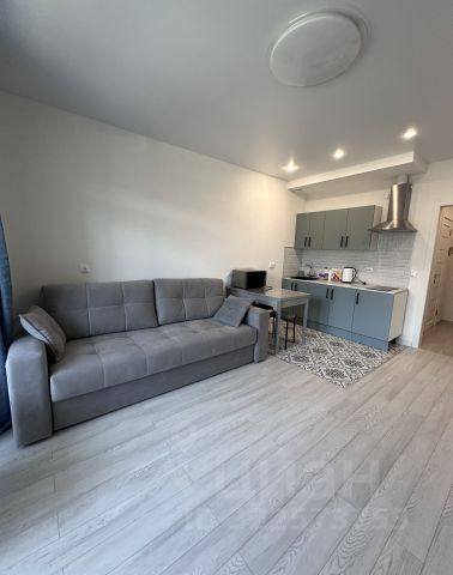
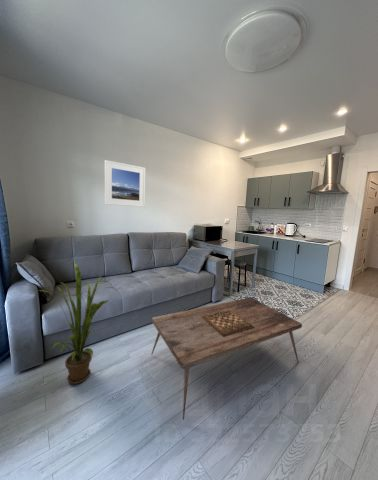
+ coffee table [150,297,303,421]
+ house plant [35,262,109,385]
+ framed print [104,159,146,208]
